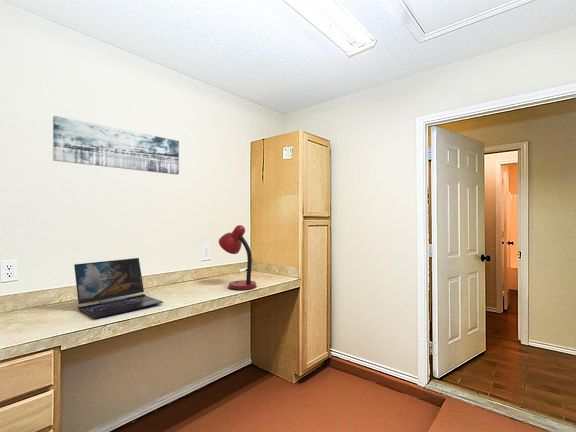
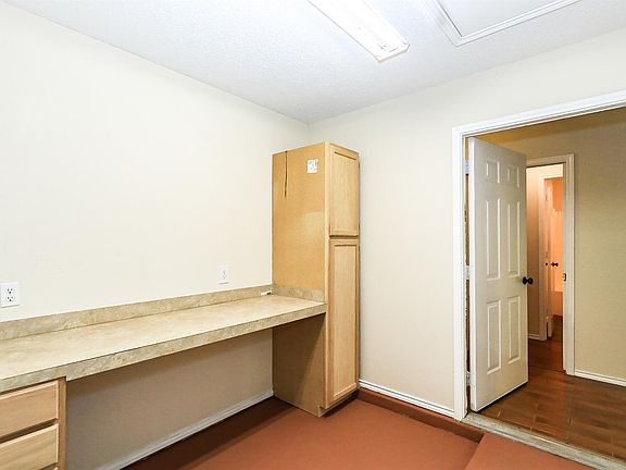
- laptop [73,257,164,319]
- desk lamp [218,224,257,291]
- wall art [52,115,180,176]
